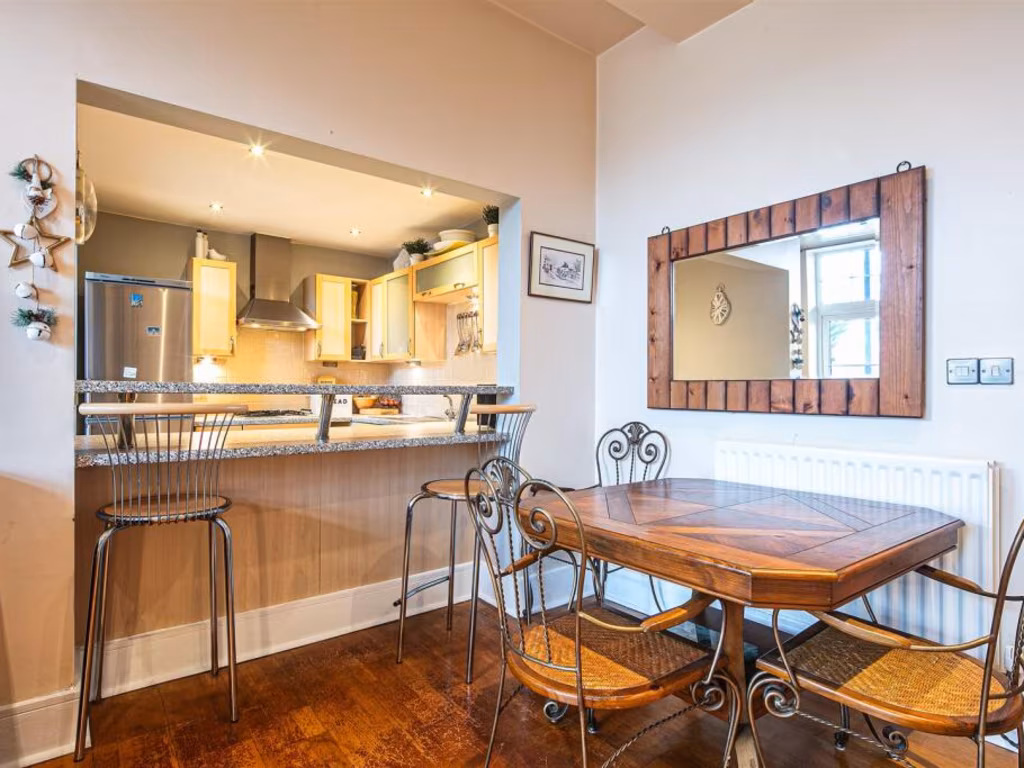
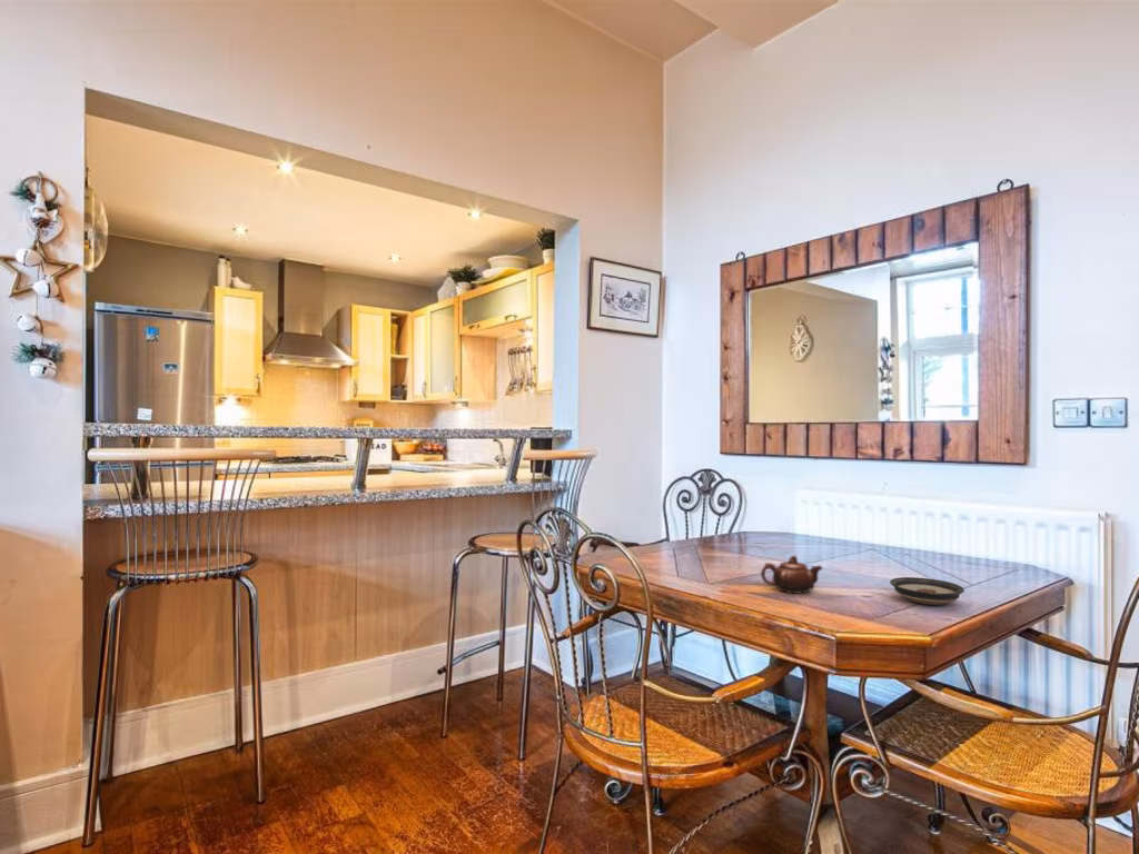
+ teapot [760,555,824,594]
+ saucer [889,576,965,606]
